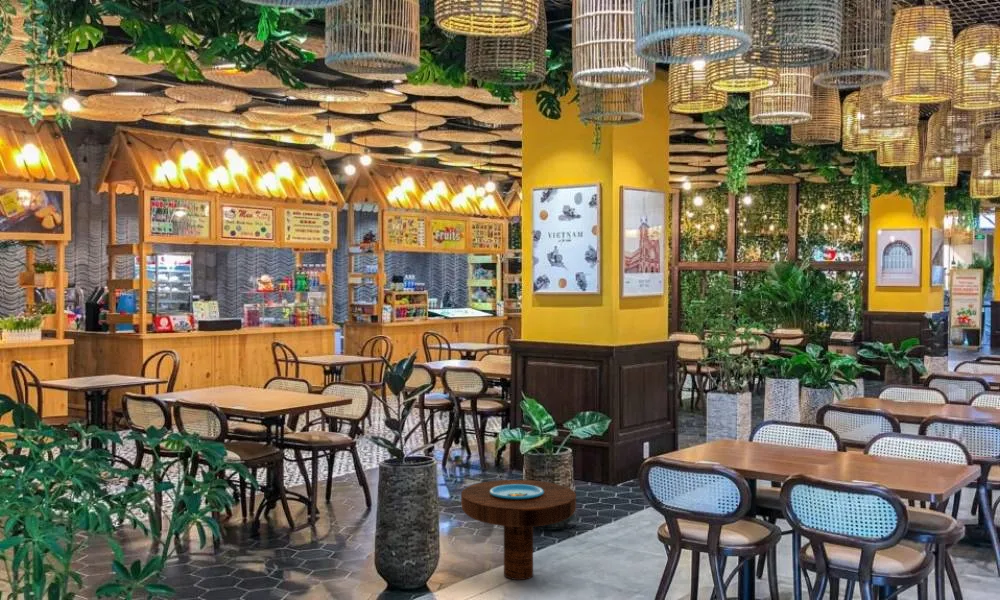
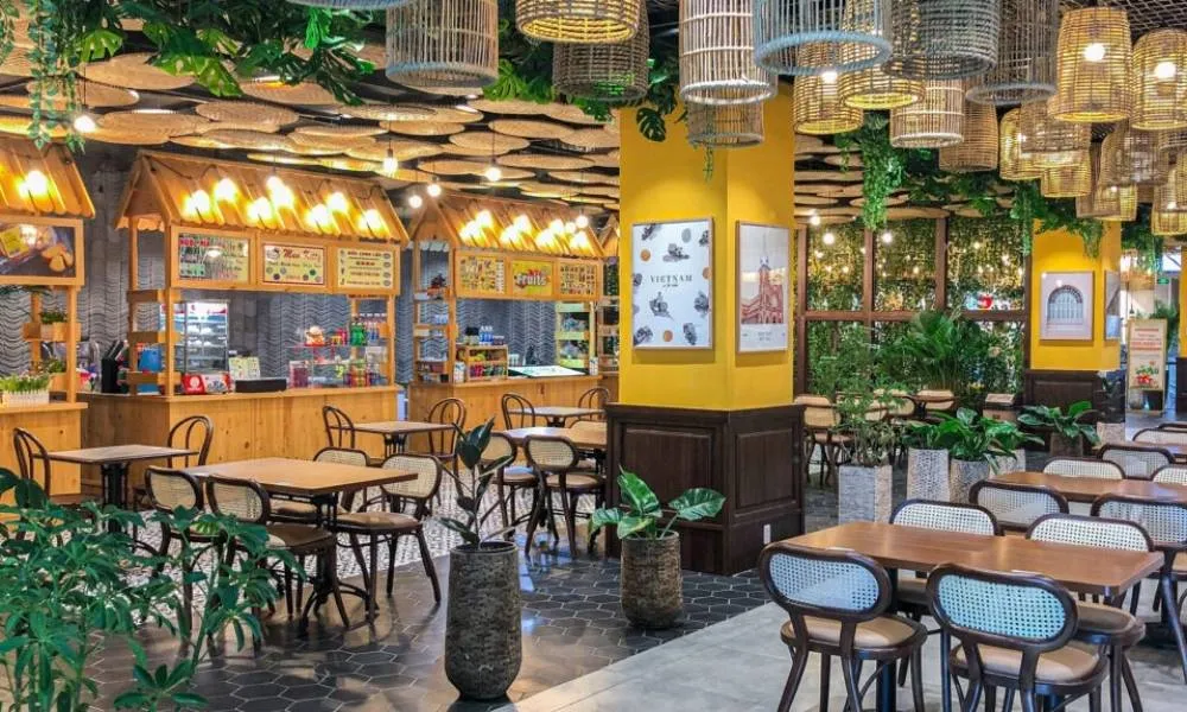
- side table [460,479,577,581]
